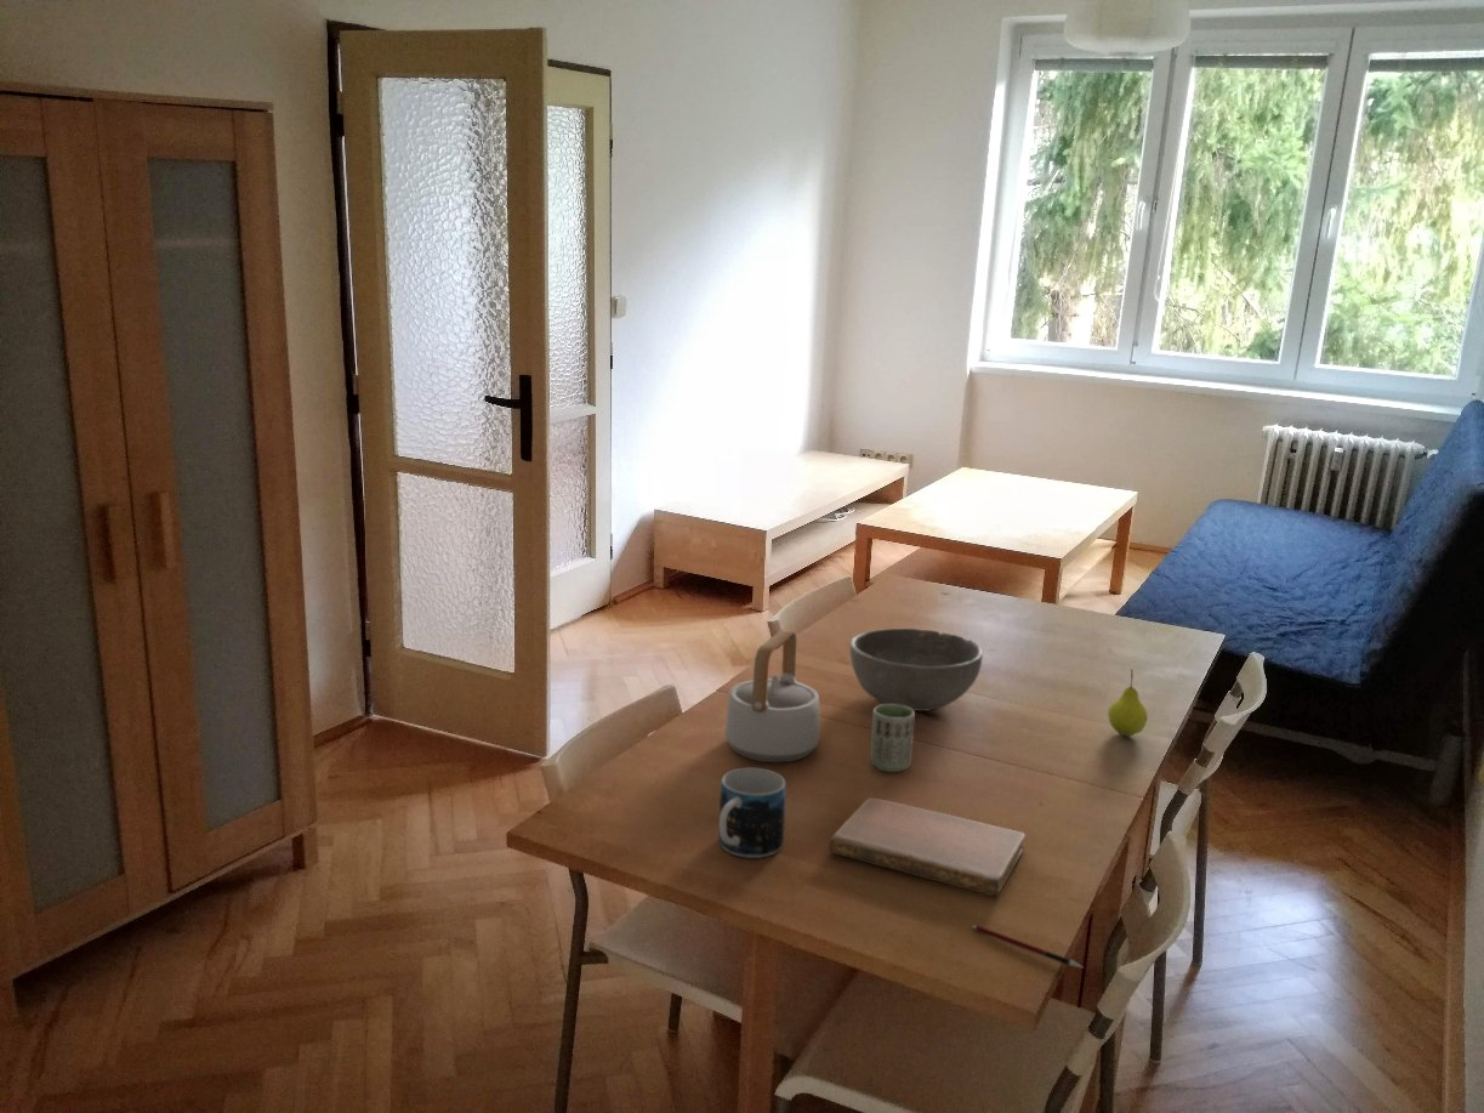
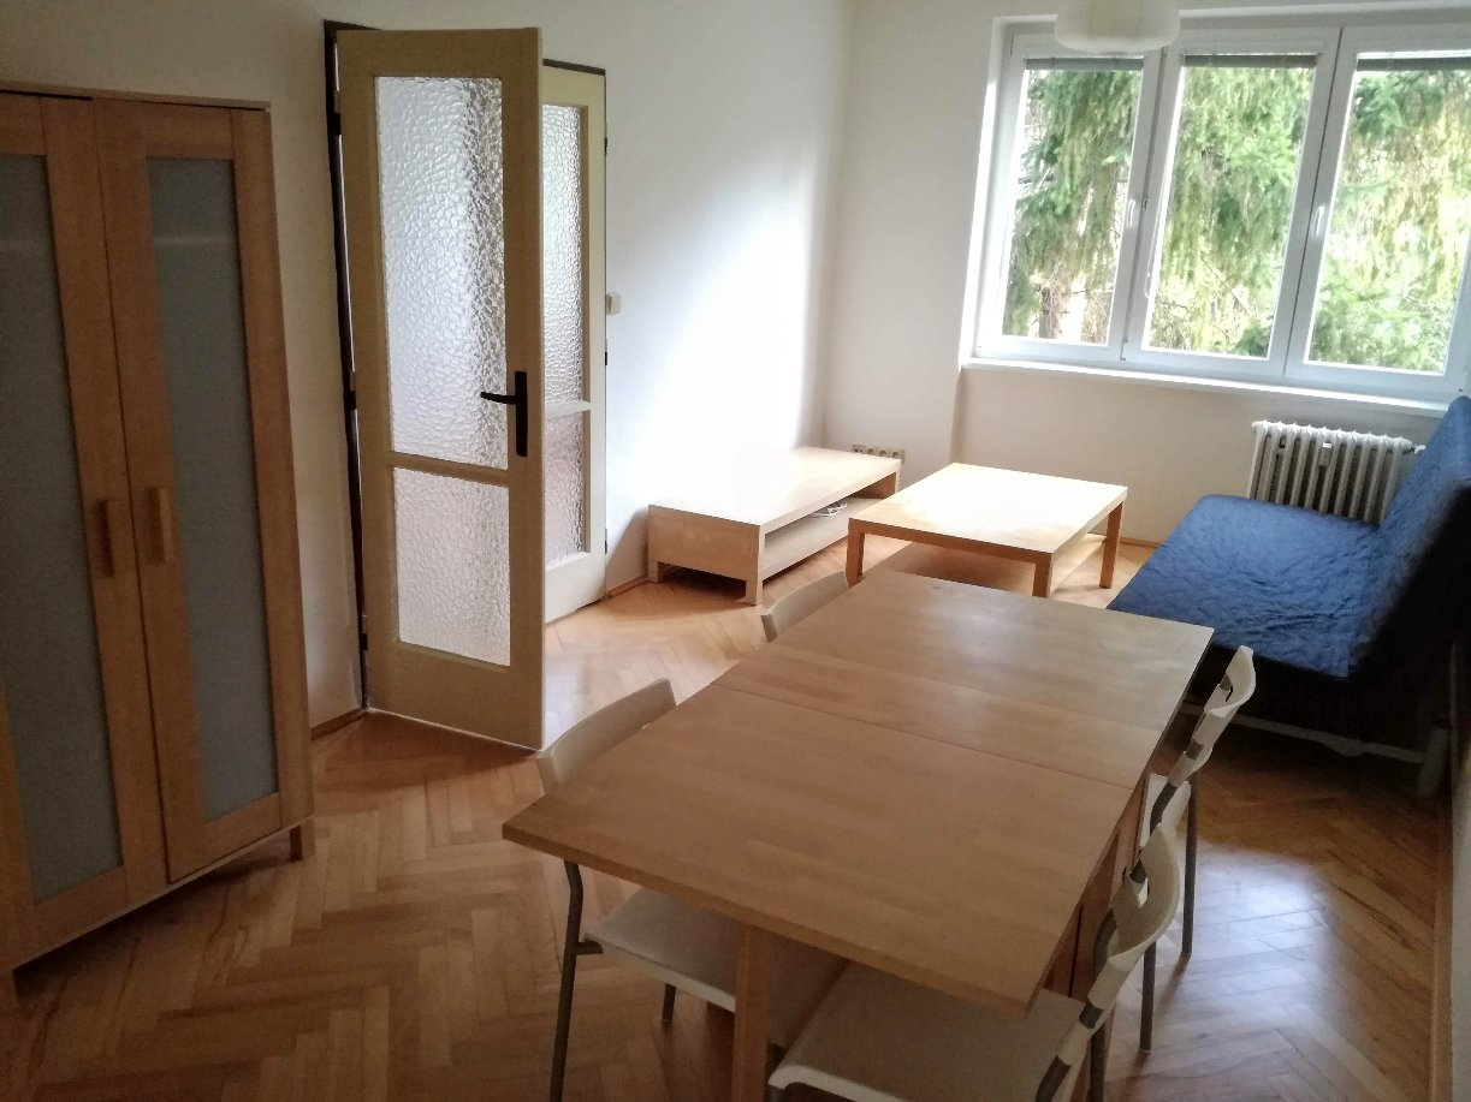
- fruit [1107,668,1149,737]
- notebook [828,796,1027,897]
- pen [971,924,1084,969]
- teapot [724,629,820,763]
- mug [717,767,788,859]
- cup [870,704,916,773]
- bowl [848,628,984,712]
